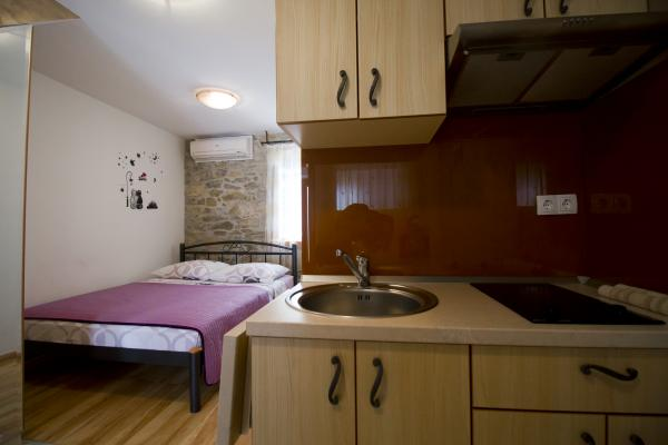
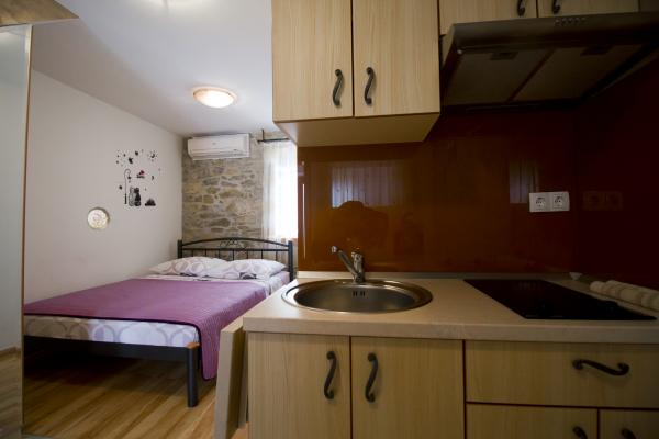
+ decorative plate [86,206,111,232]
